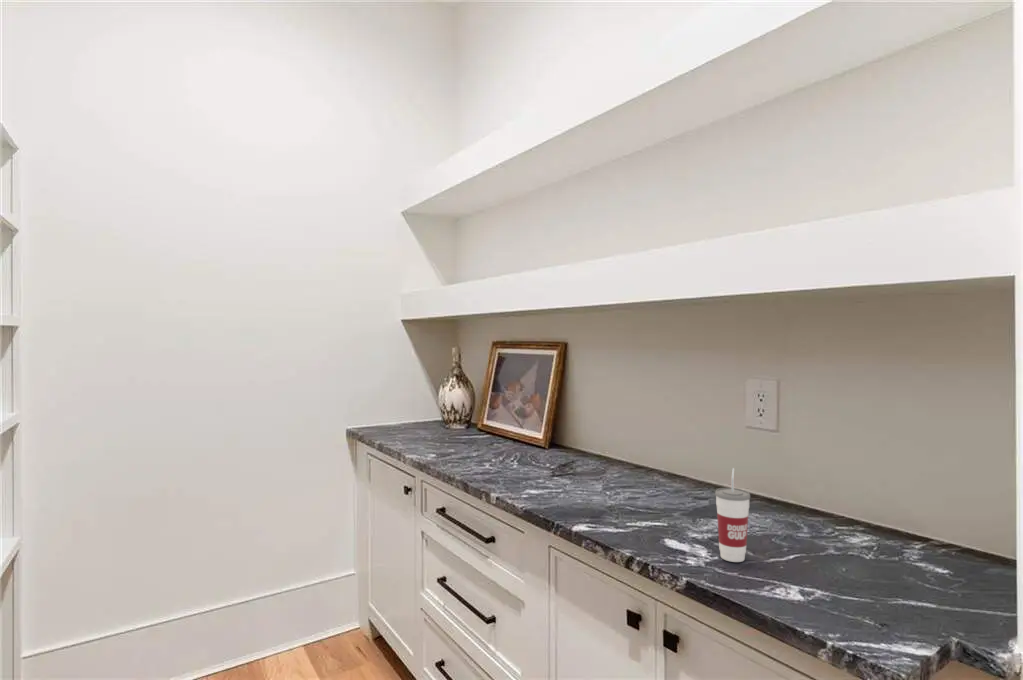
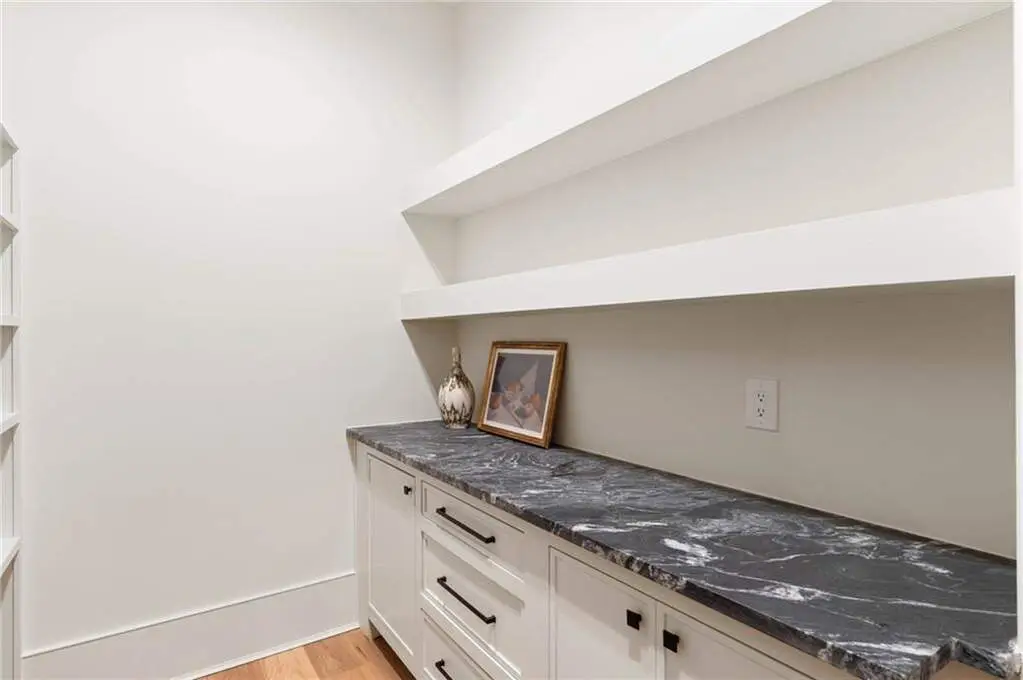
- cup [714,467,751,563]
